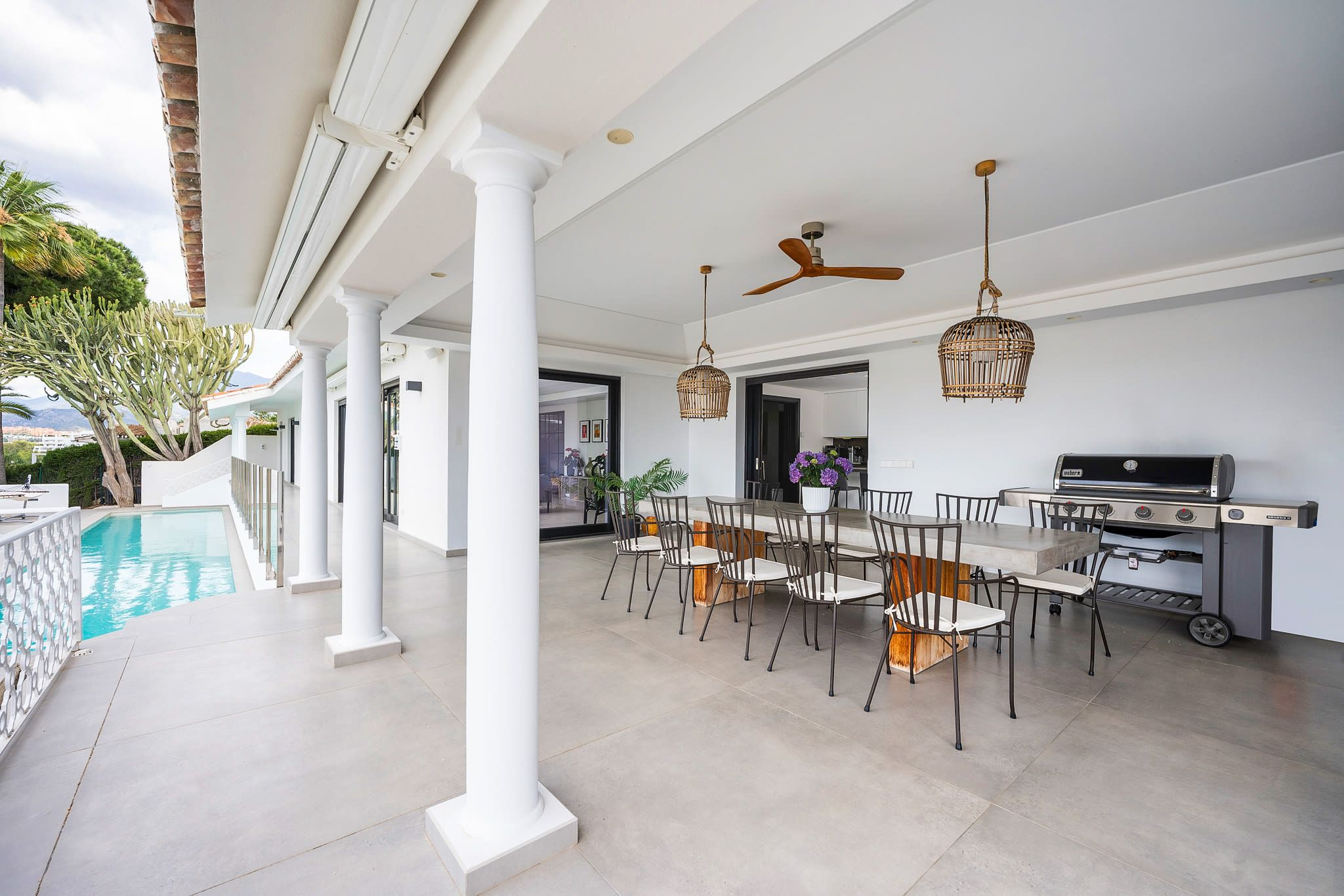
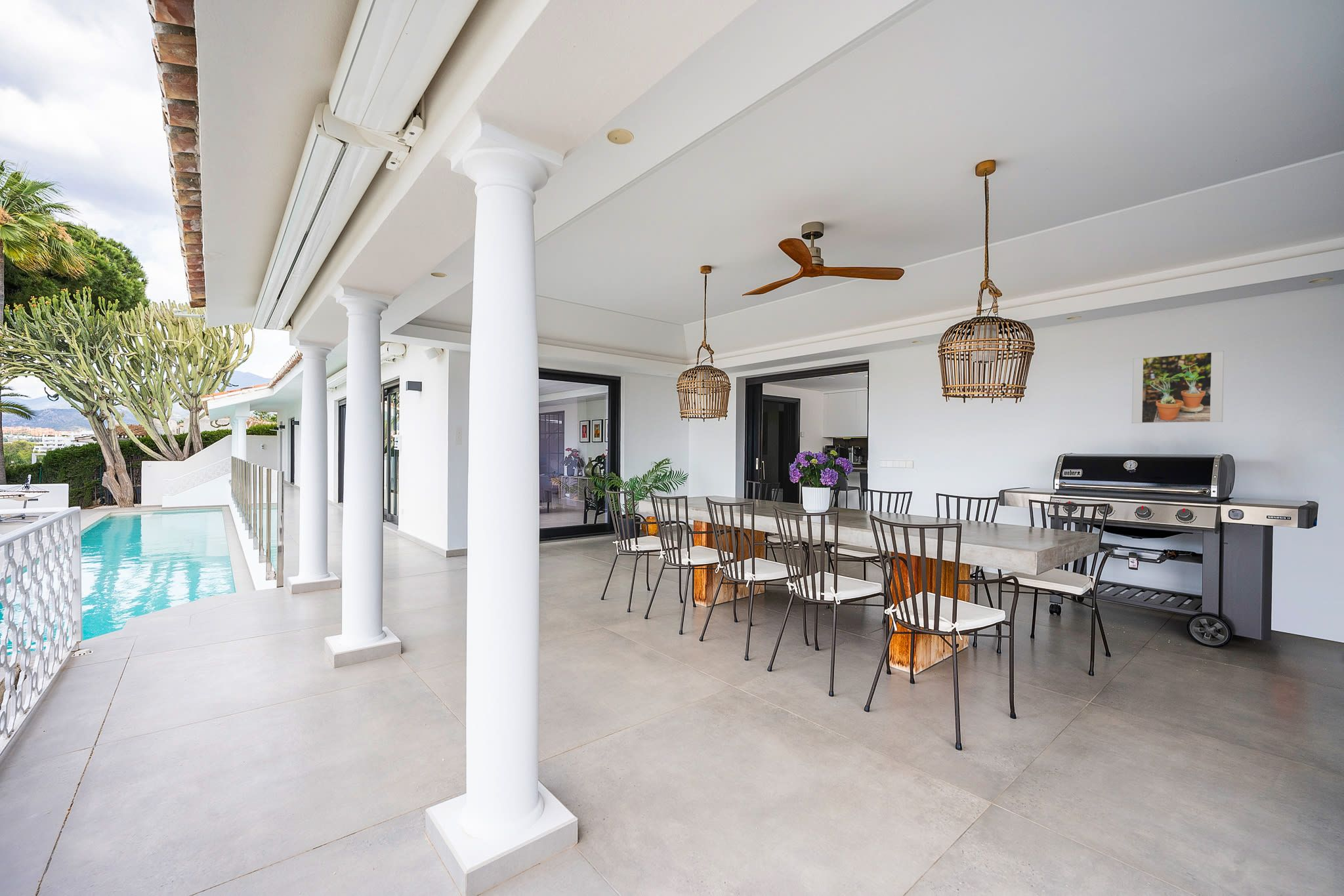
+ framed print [1131,350,1225,424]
